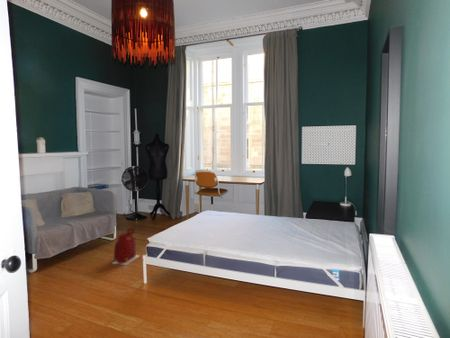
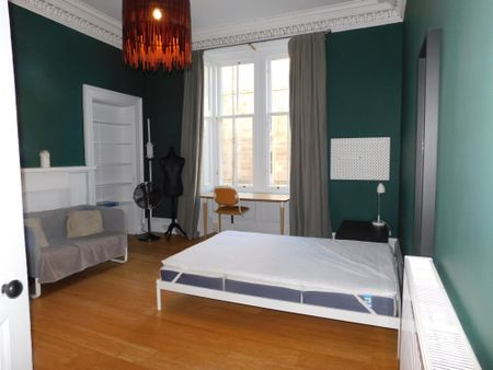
- backpack [112,226,141,266]
